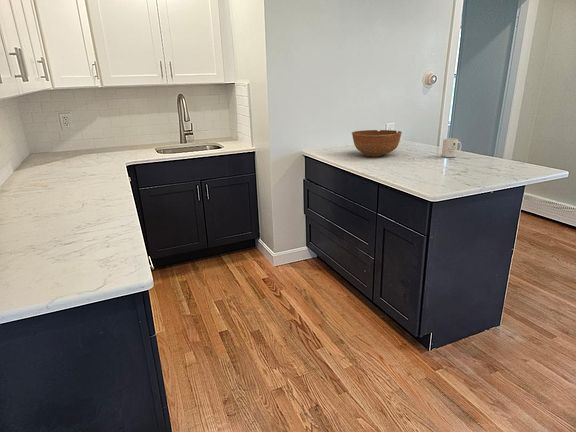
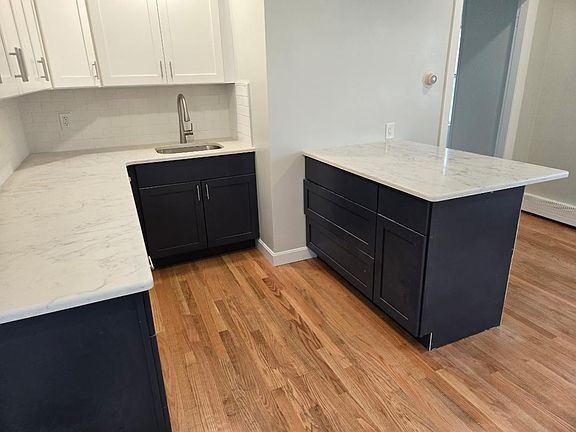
- bowl [351,129,403,158]
- mug [441,137,462,158]
